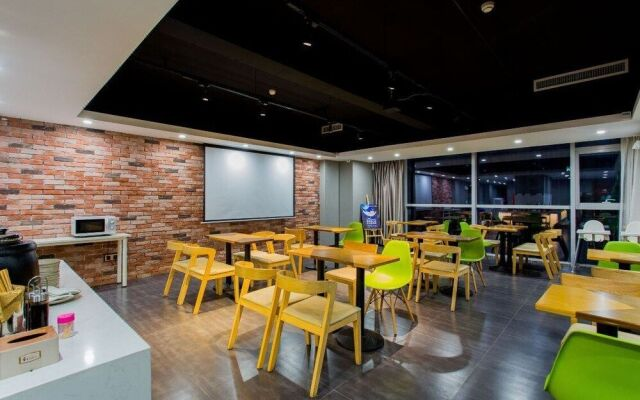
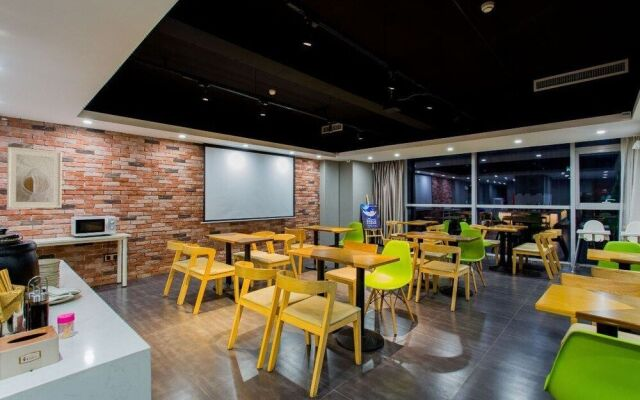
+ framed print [6,146,63,209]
